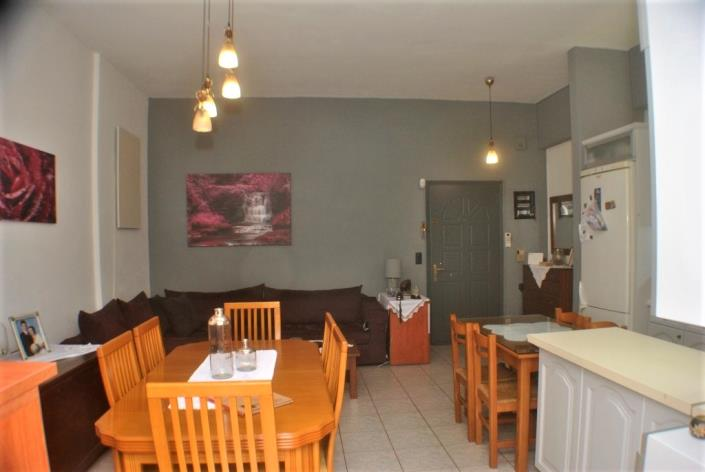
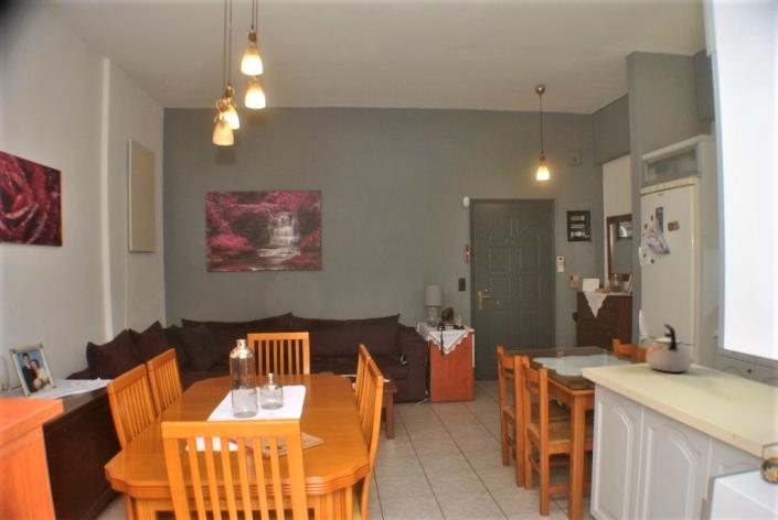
+ kettle [644,323,693,373]
